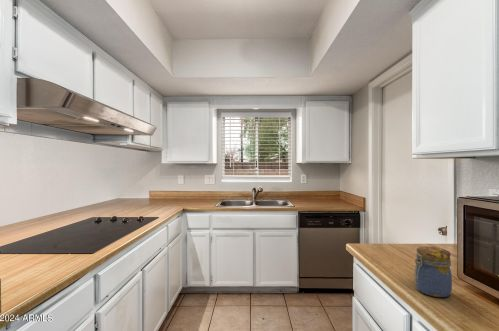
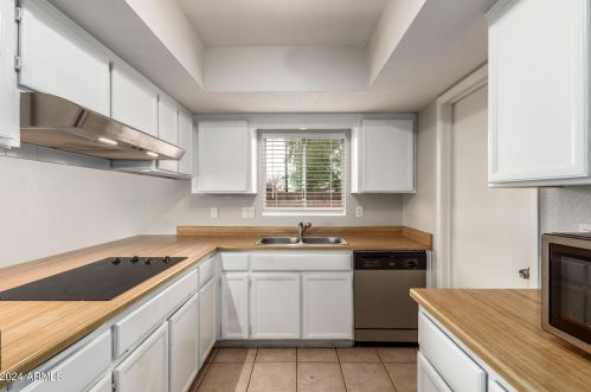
- jar [413,246,453,298]
